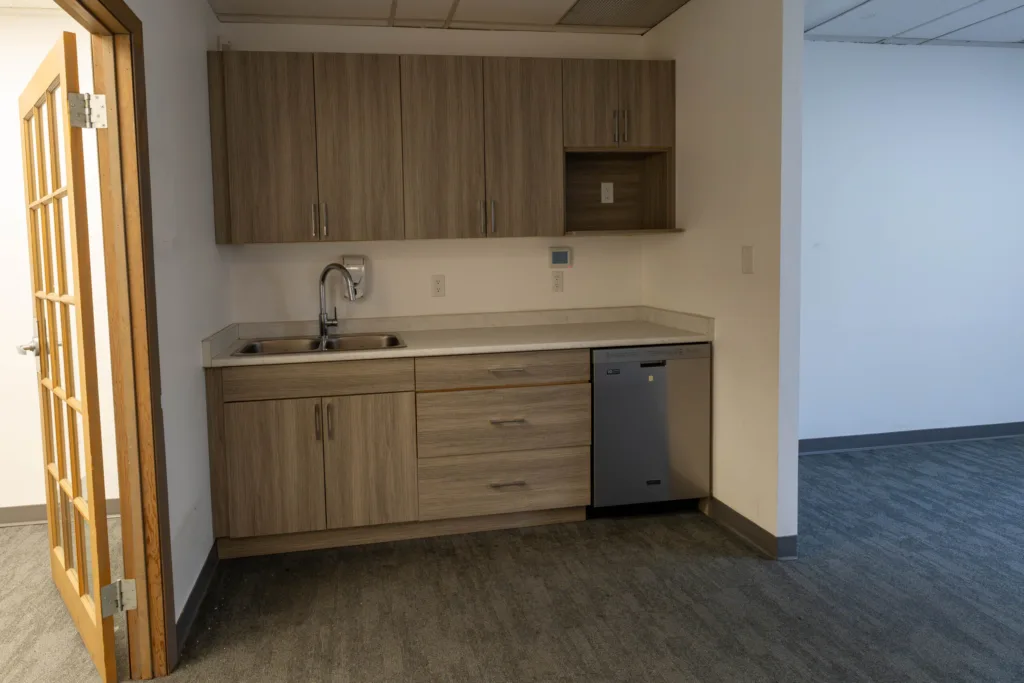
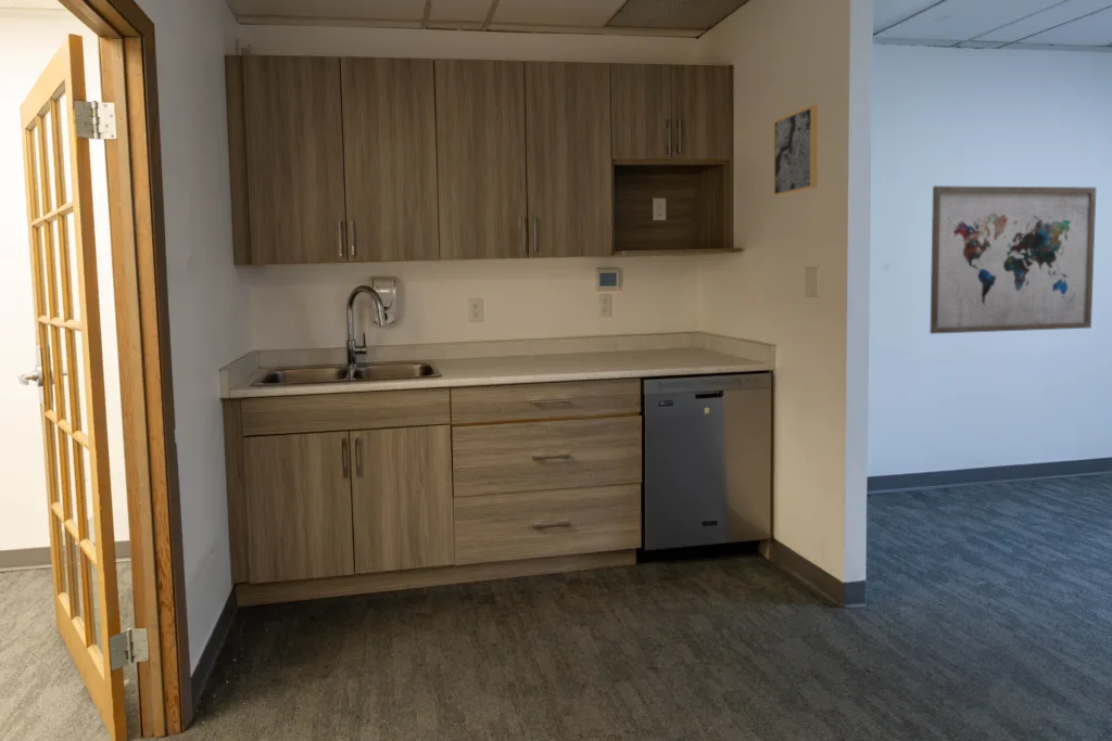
+ wall art [772,104,819,197]
+ wall art [928,184,1098,335]
